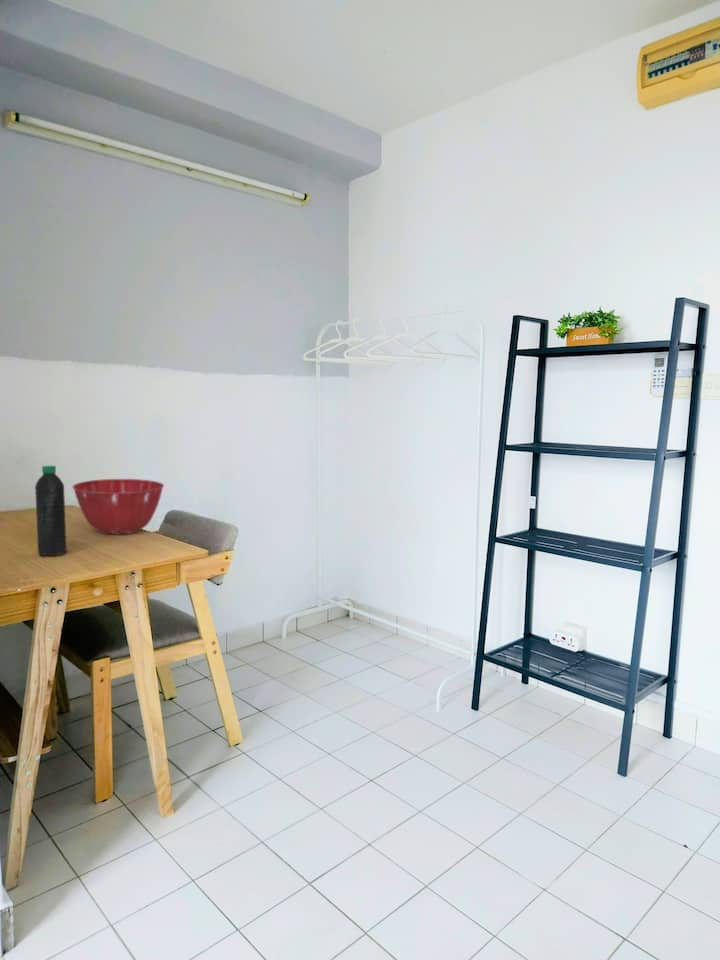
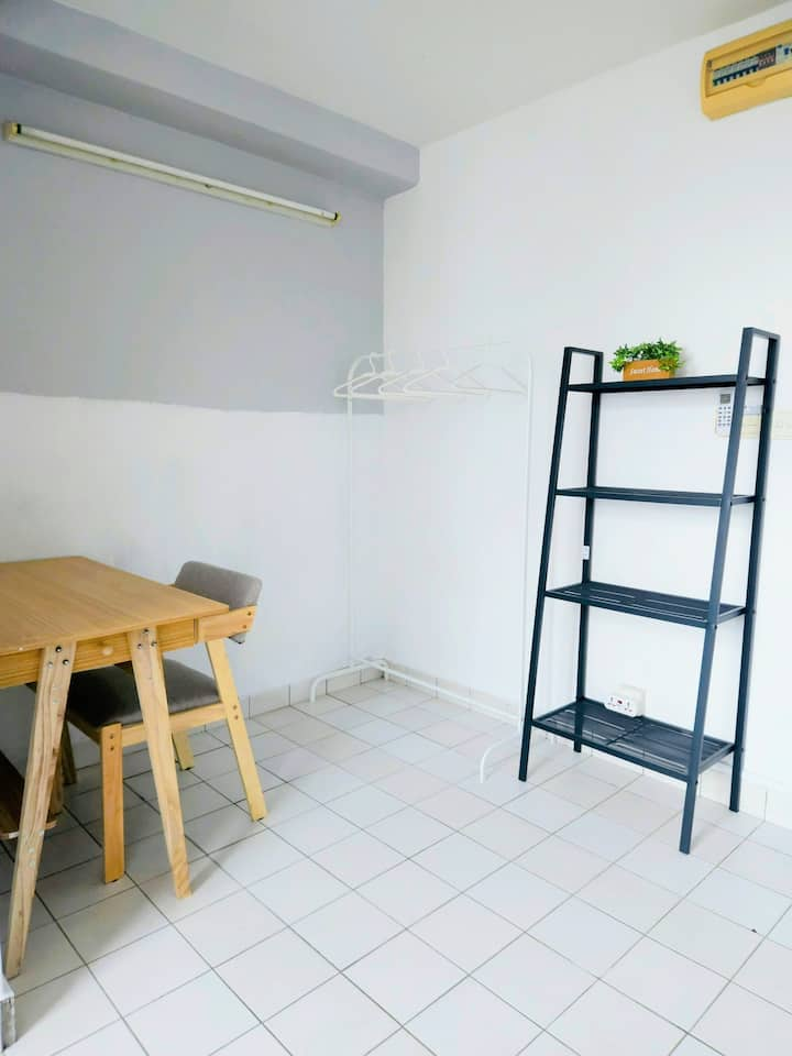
- mixing bowl [72,478,165,535]
- water bottle [34,465,68,557]
